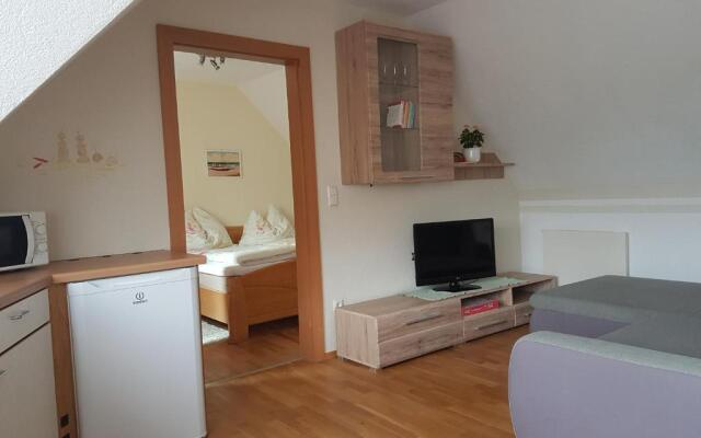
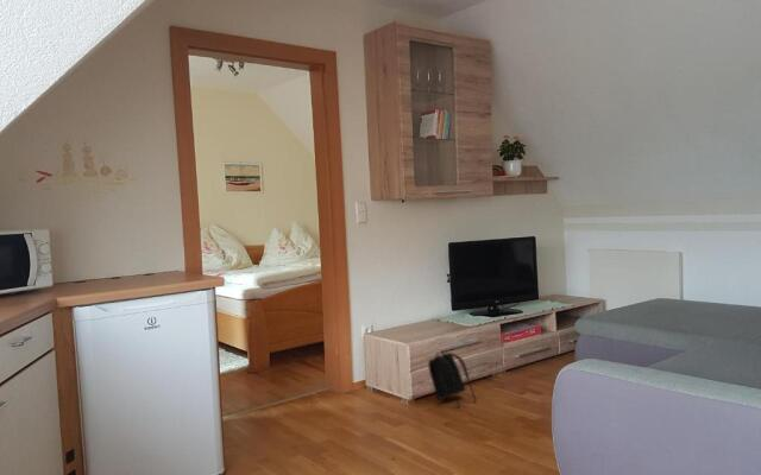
+ backpack [427,349,477,408]
